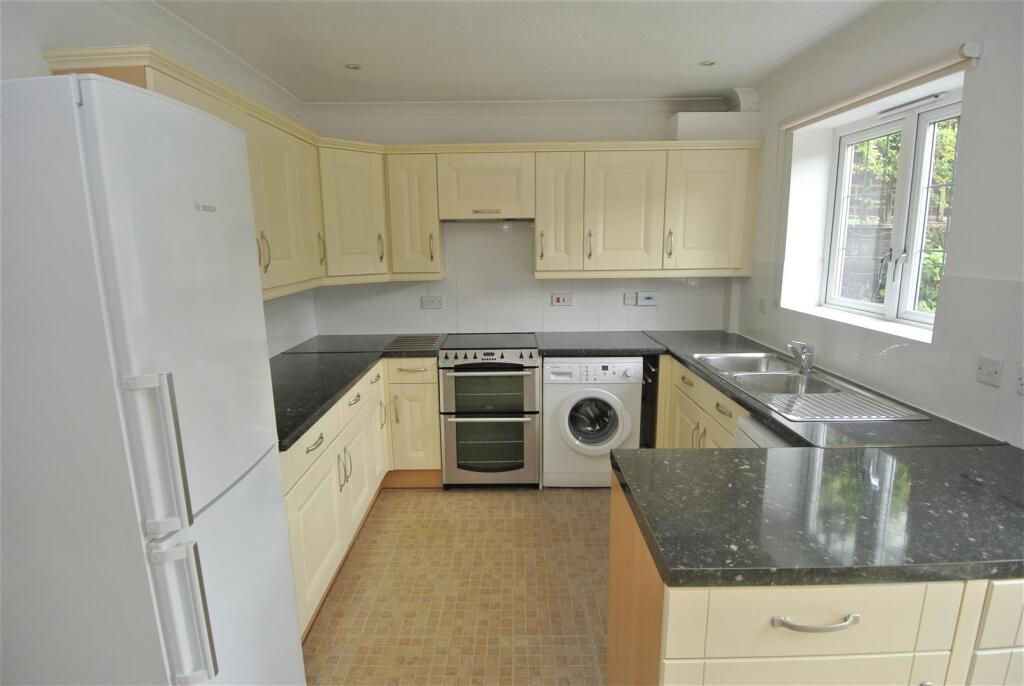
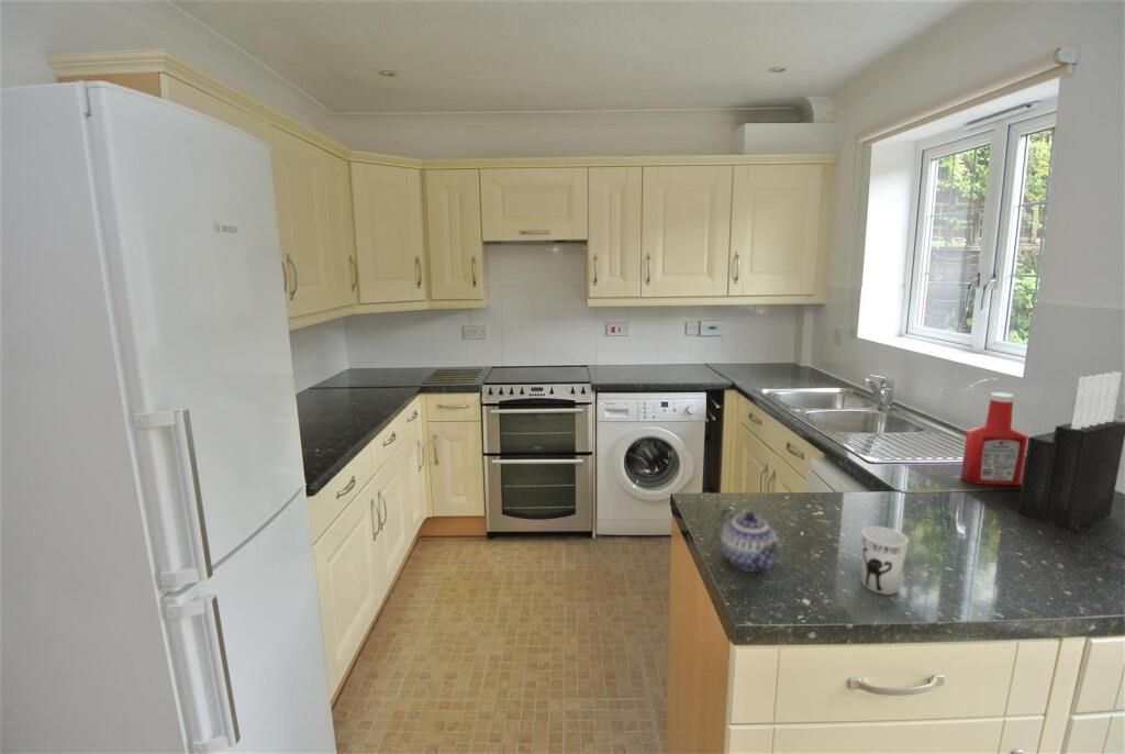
+ teapot [720,508,783,573]
+ soap bottle [960,391,1029,486]
+ cup [860,525,910,596]
+ knife block [1016,370,1125,530]
